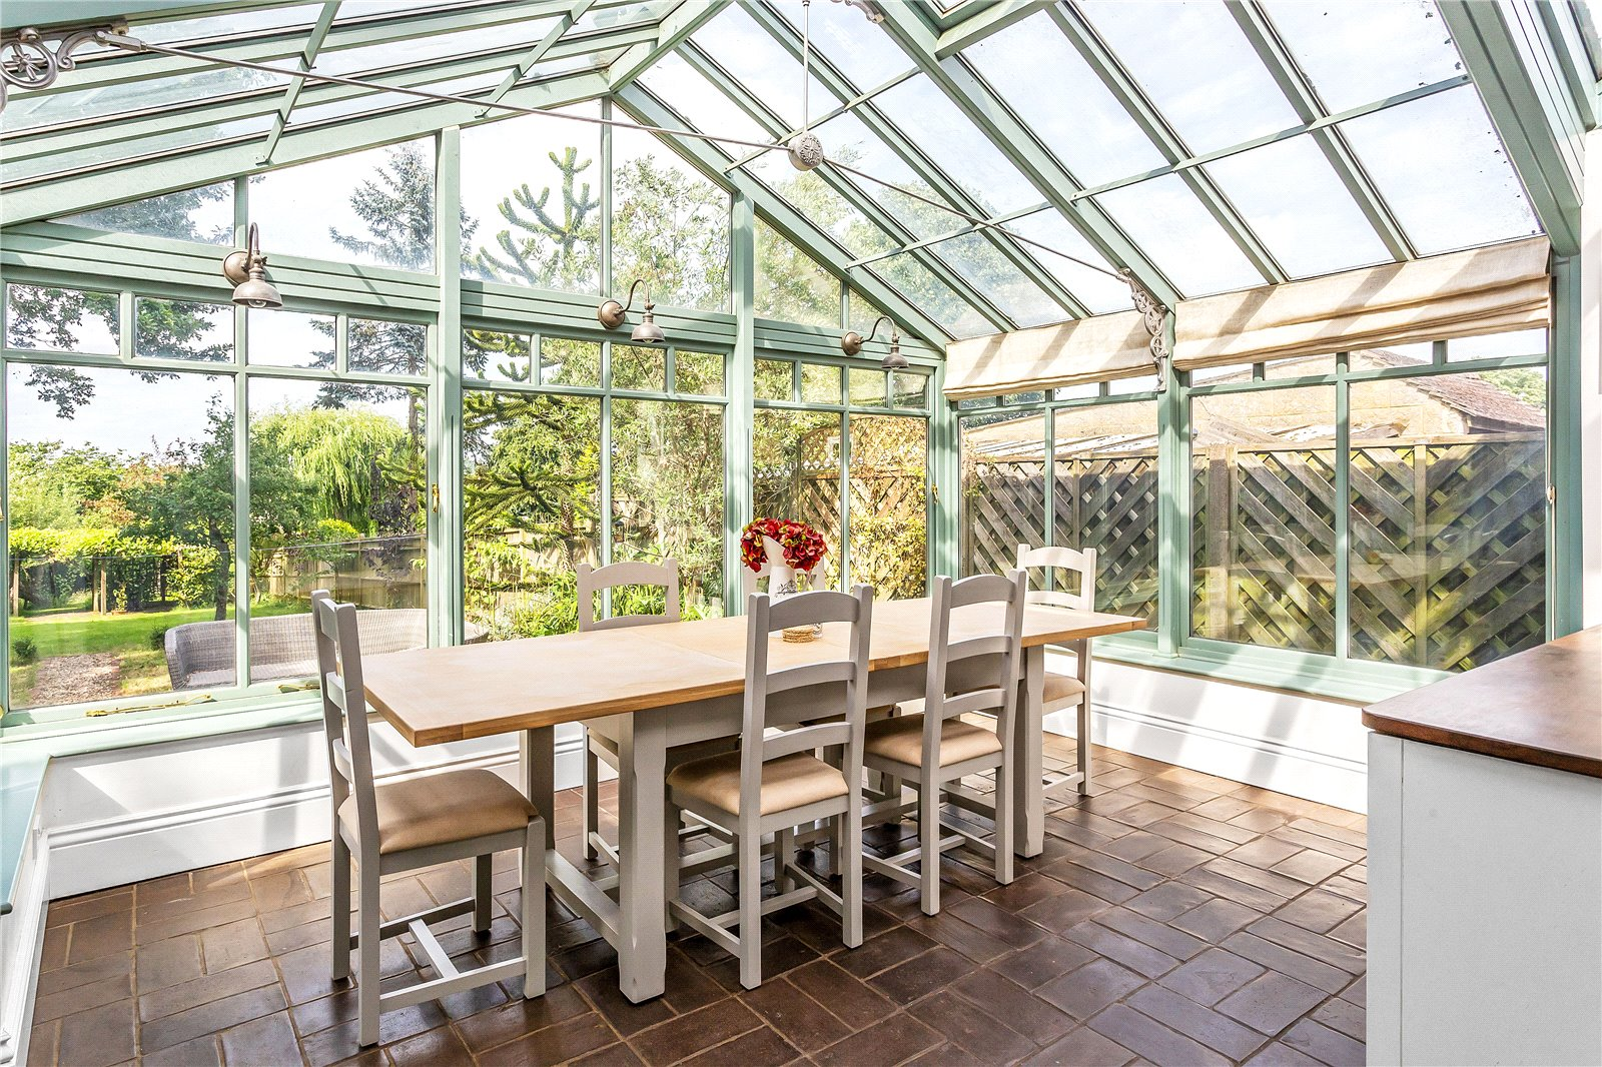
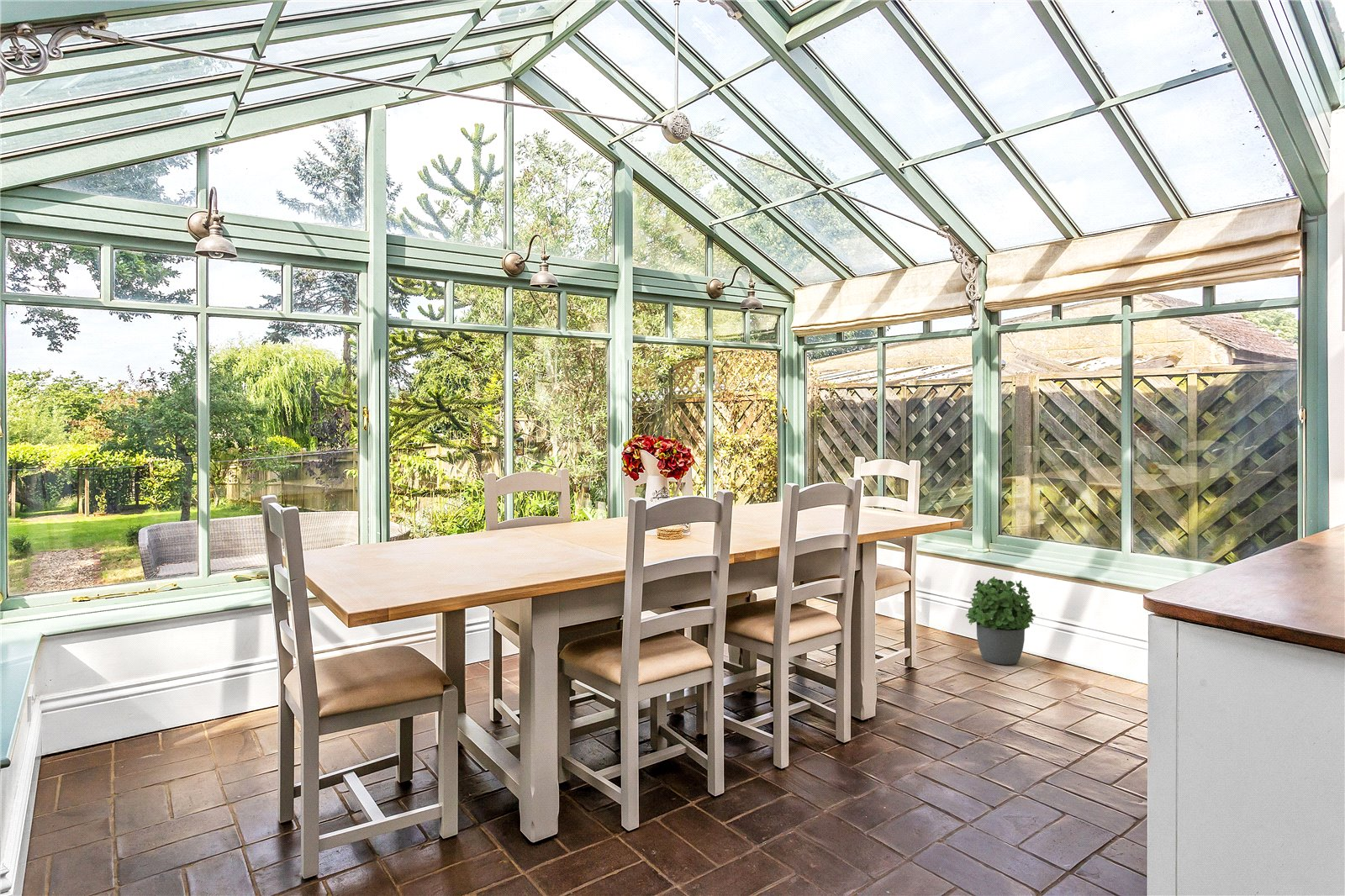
+ potted plant [965,576,1036,666]
